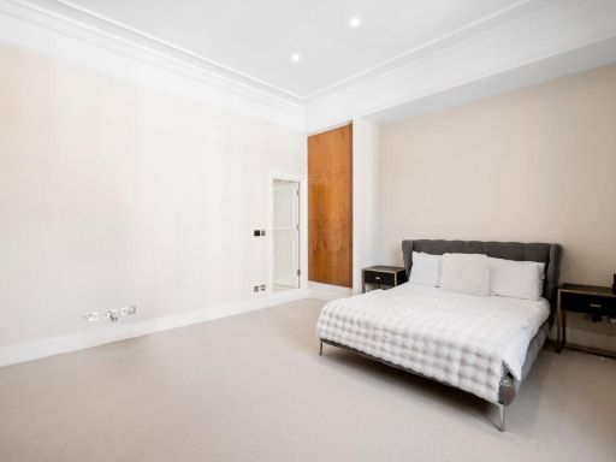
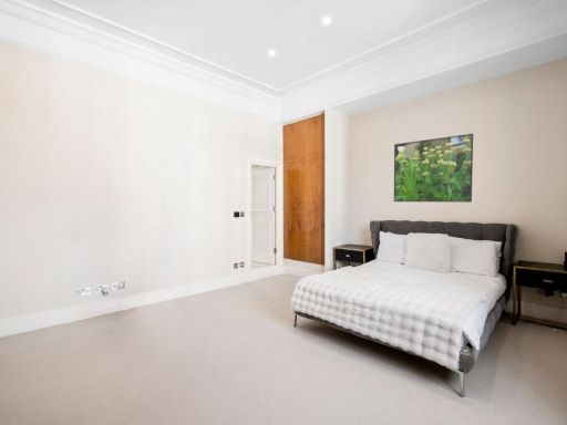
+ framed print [393,133,474,204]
